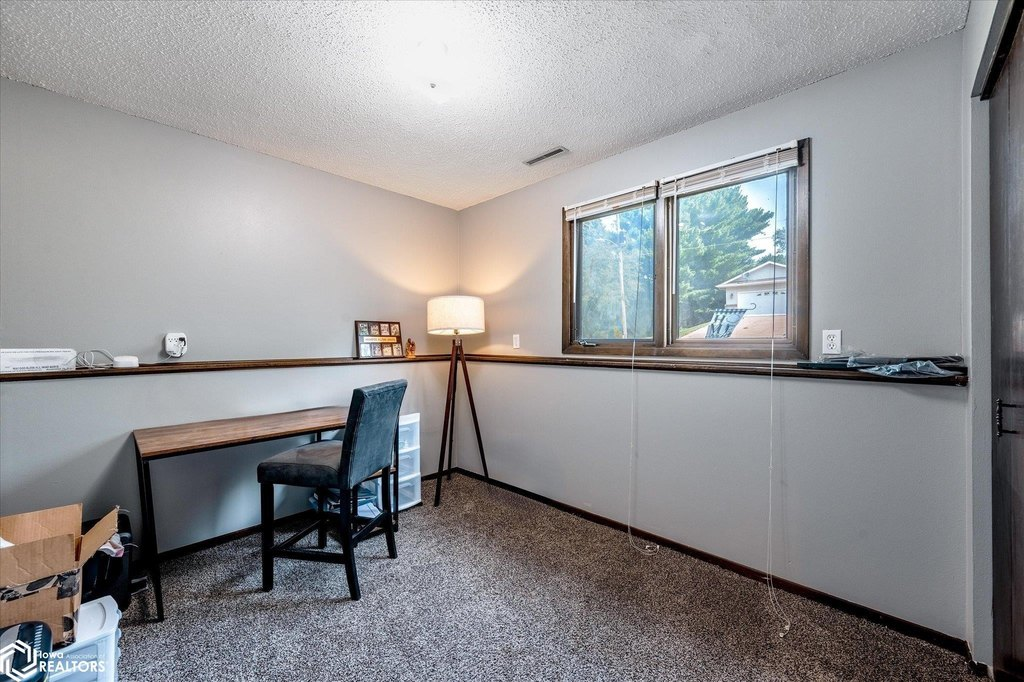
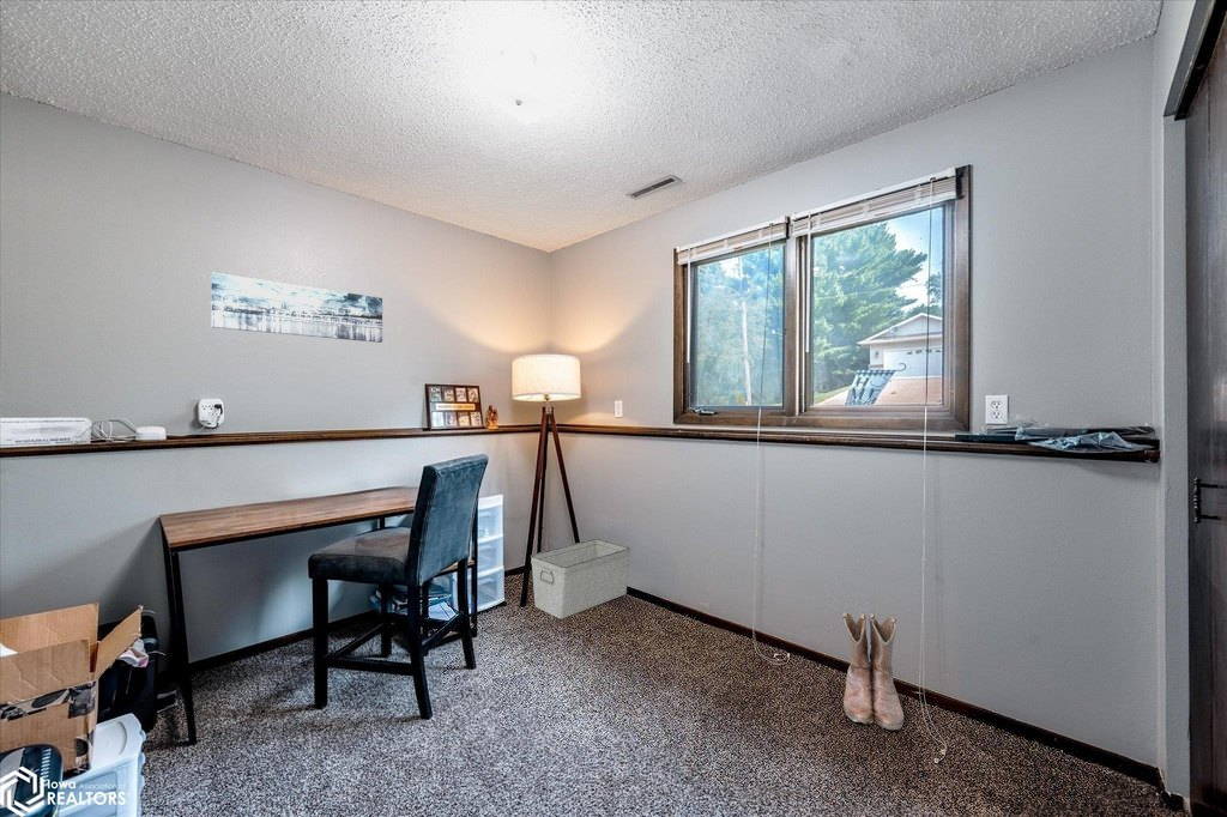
+ storage bin [530,538,631,619]
+ wall art [210,271,383,344]
+ boots [840,611,905,731]
